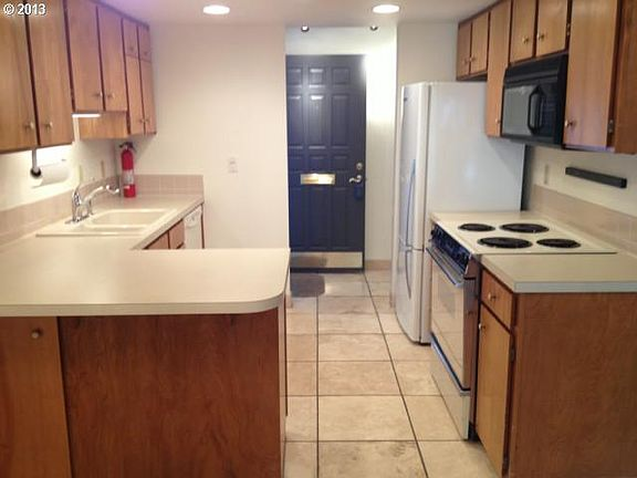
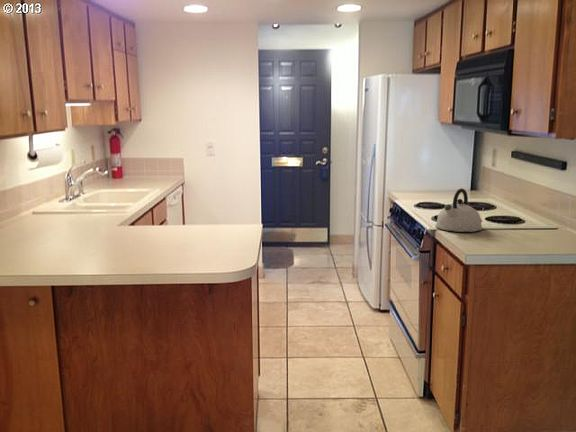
+ kettle [434,188,483,233]
